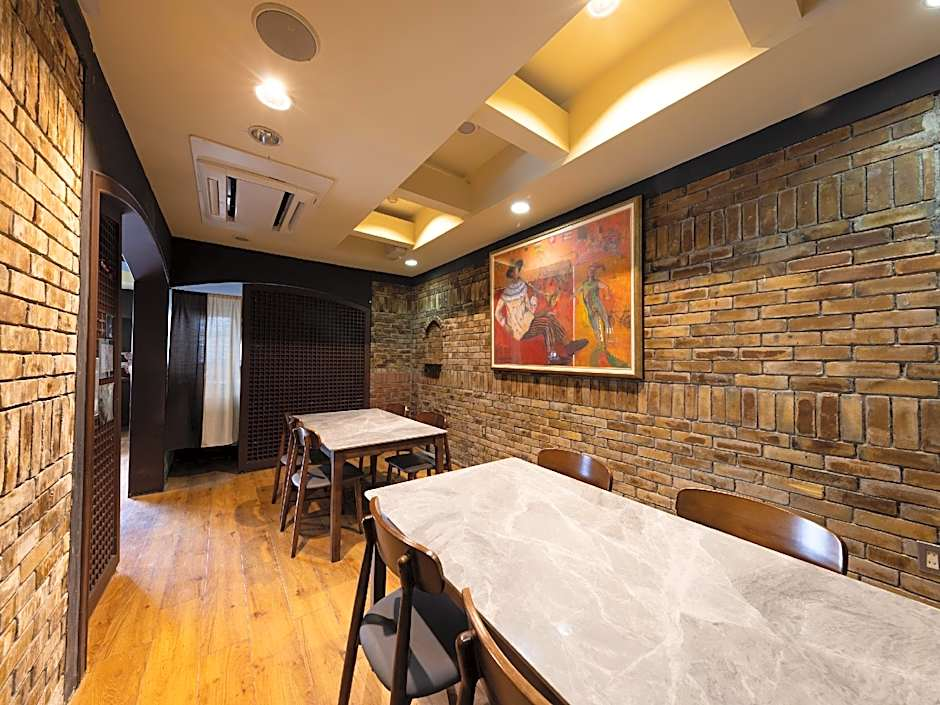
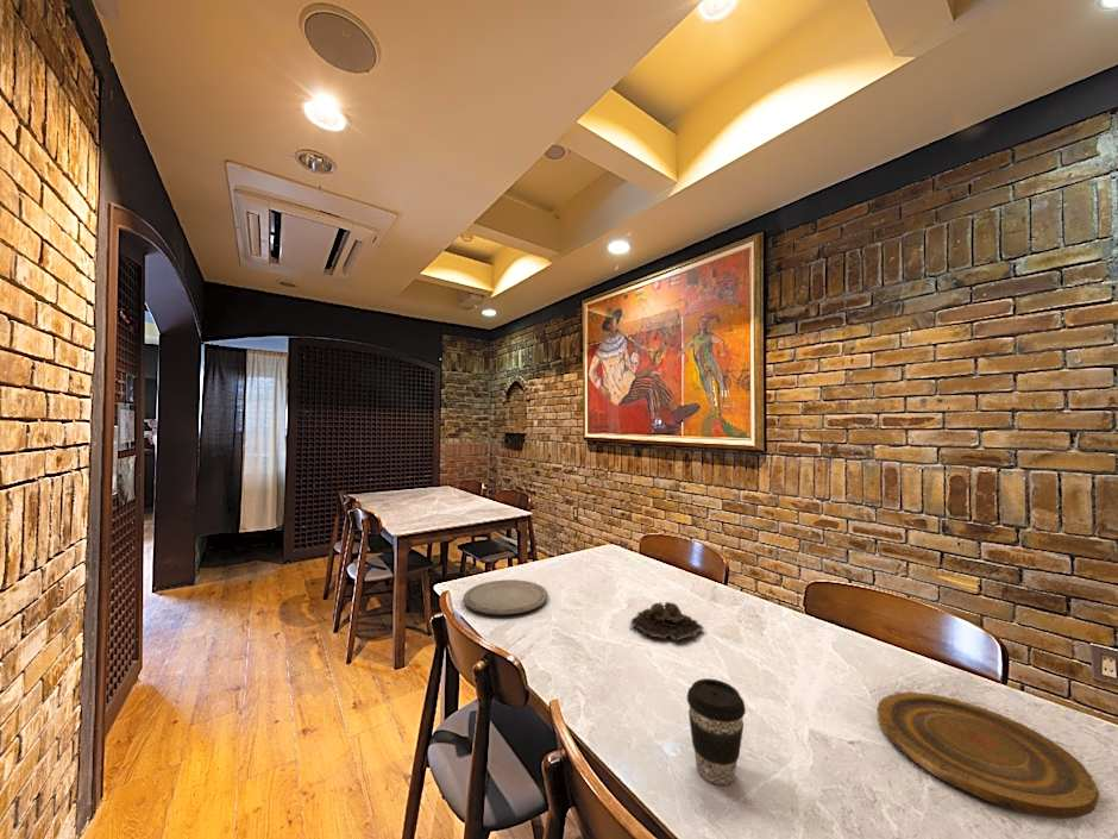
+ plate [463,578,549,615]
+ coffee cup [686,677,747,787]
+ succulent plant [629,601,705,641]
+ plate [875,690,1100,820]
